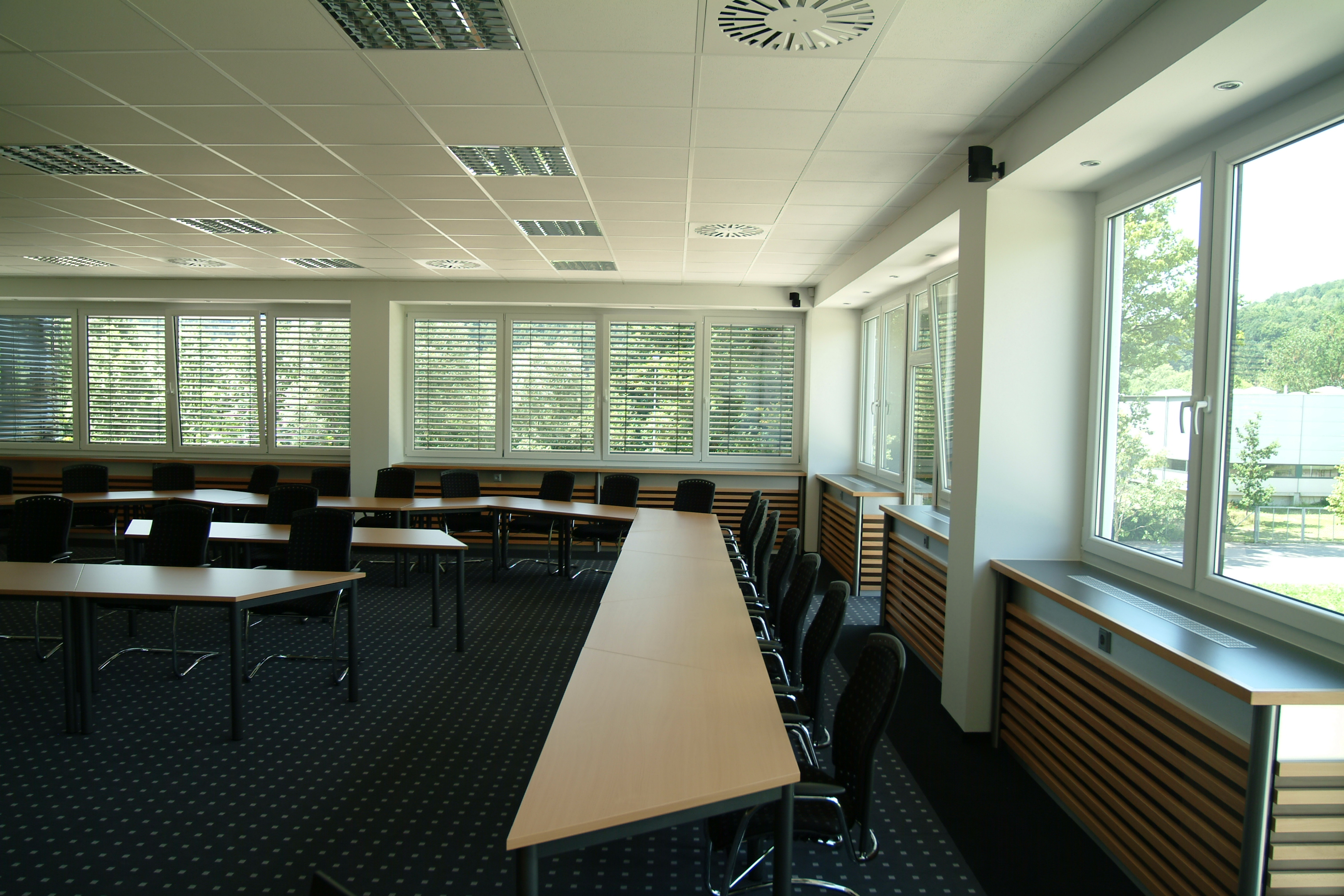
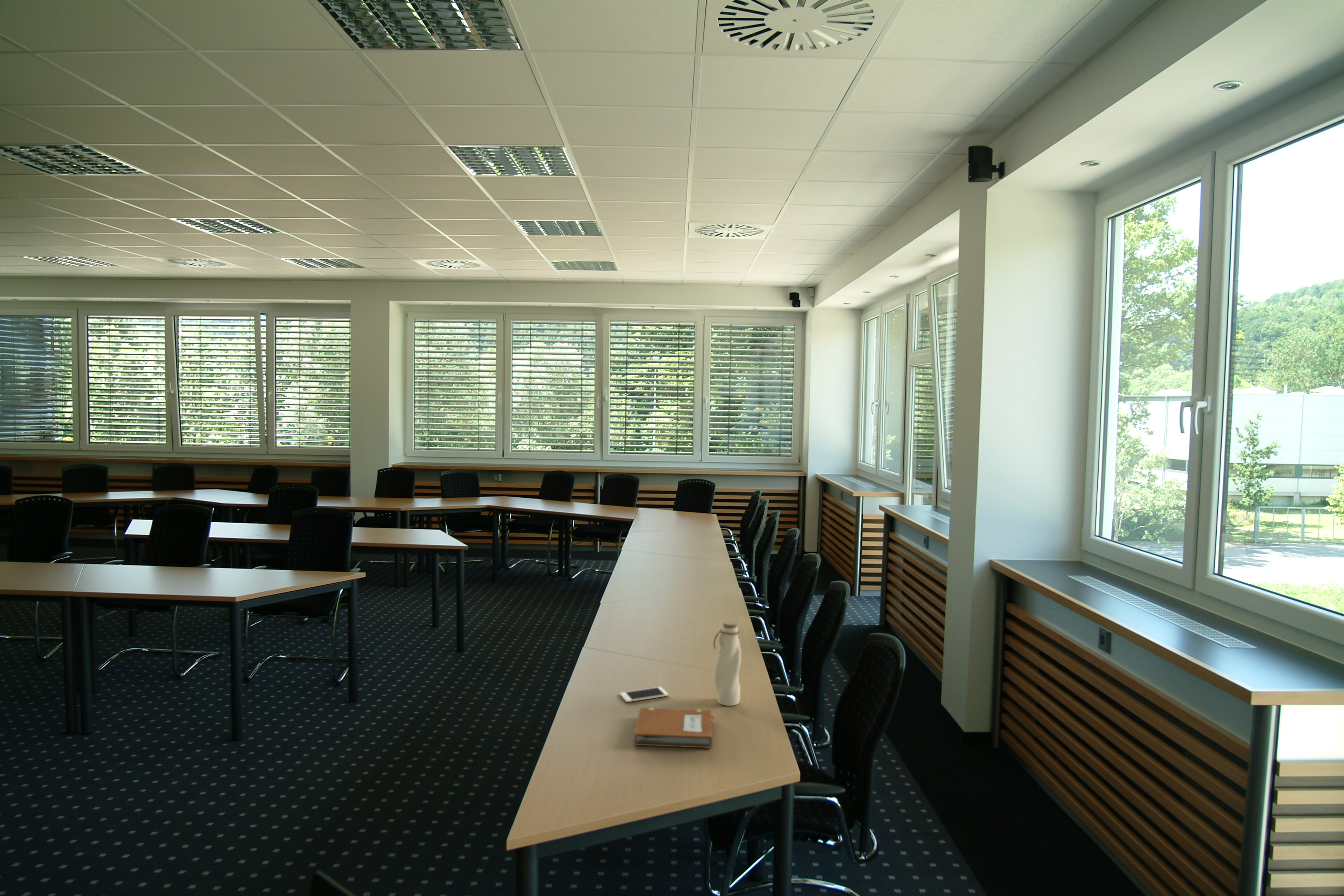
+ cell phone [620,686,669,703]
+ notebook [633,707,716,748]
+ water bottle [713,620,742,706]
